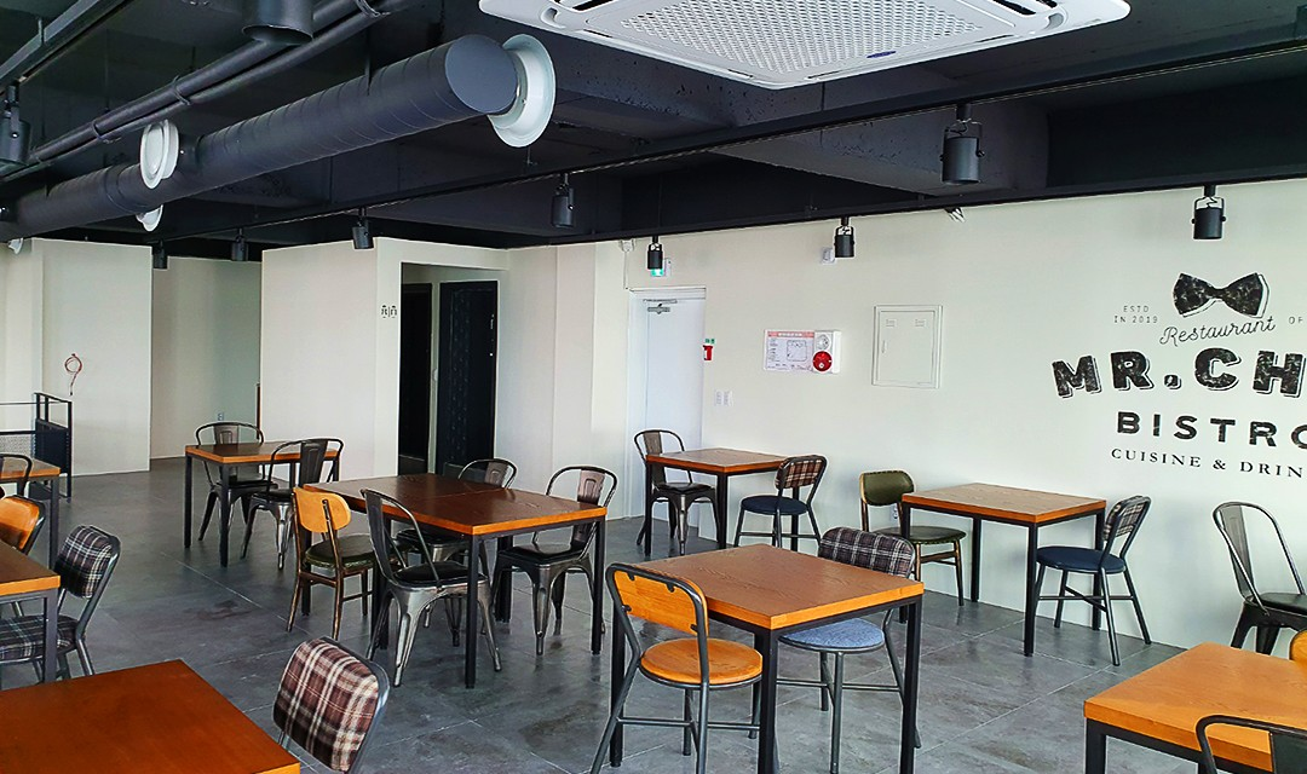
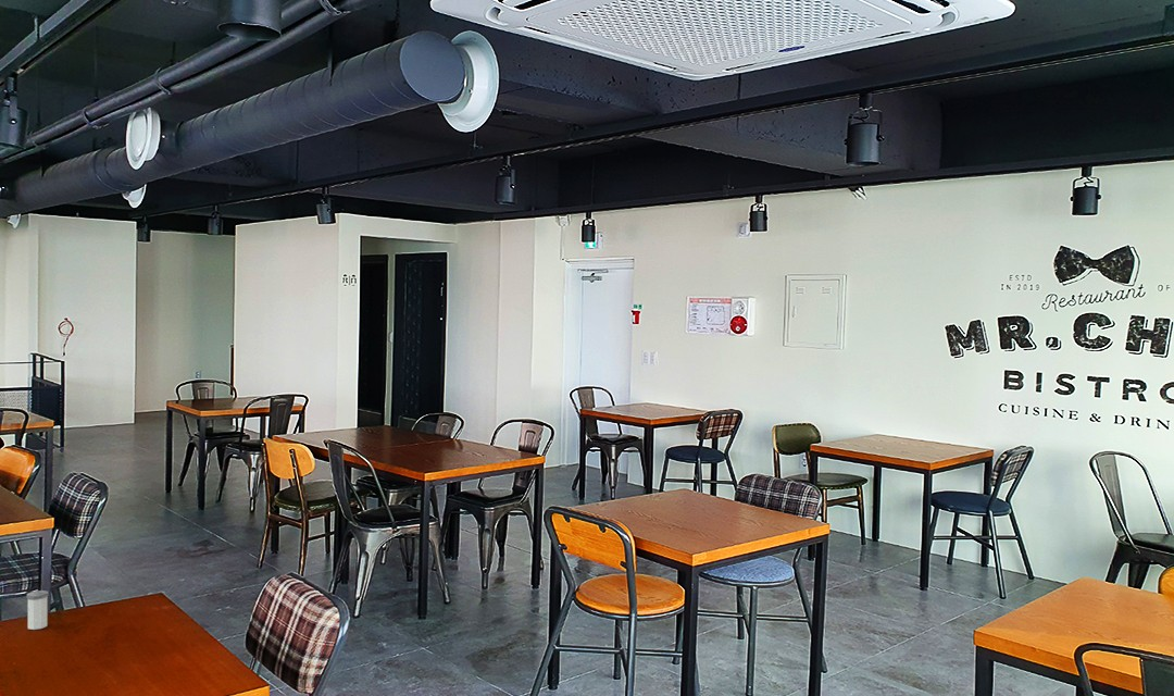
+ salt shaker [26,589,49,631]
